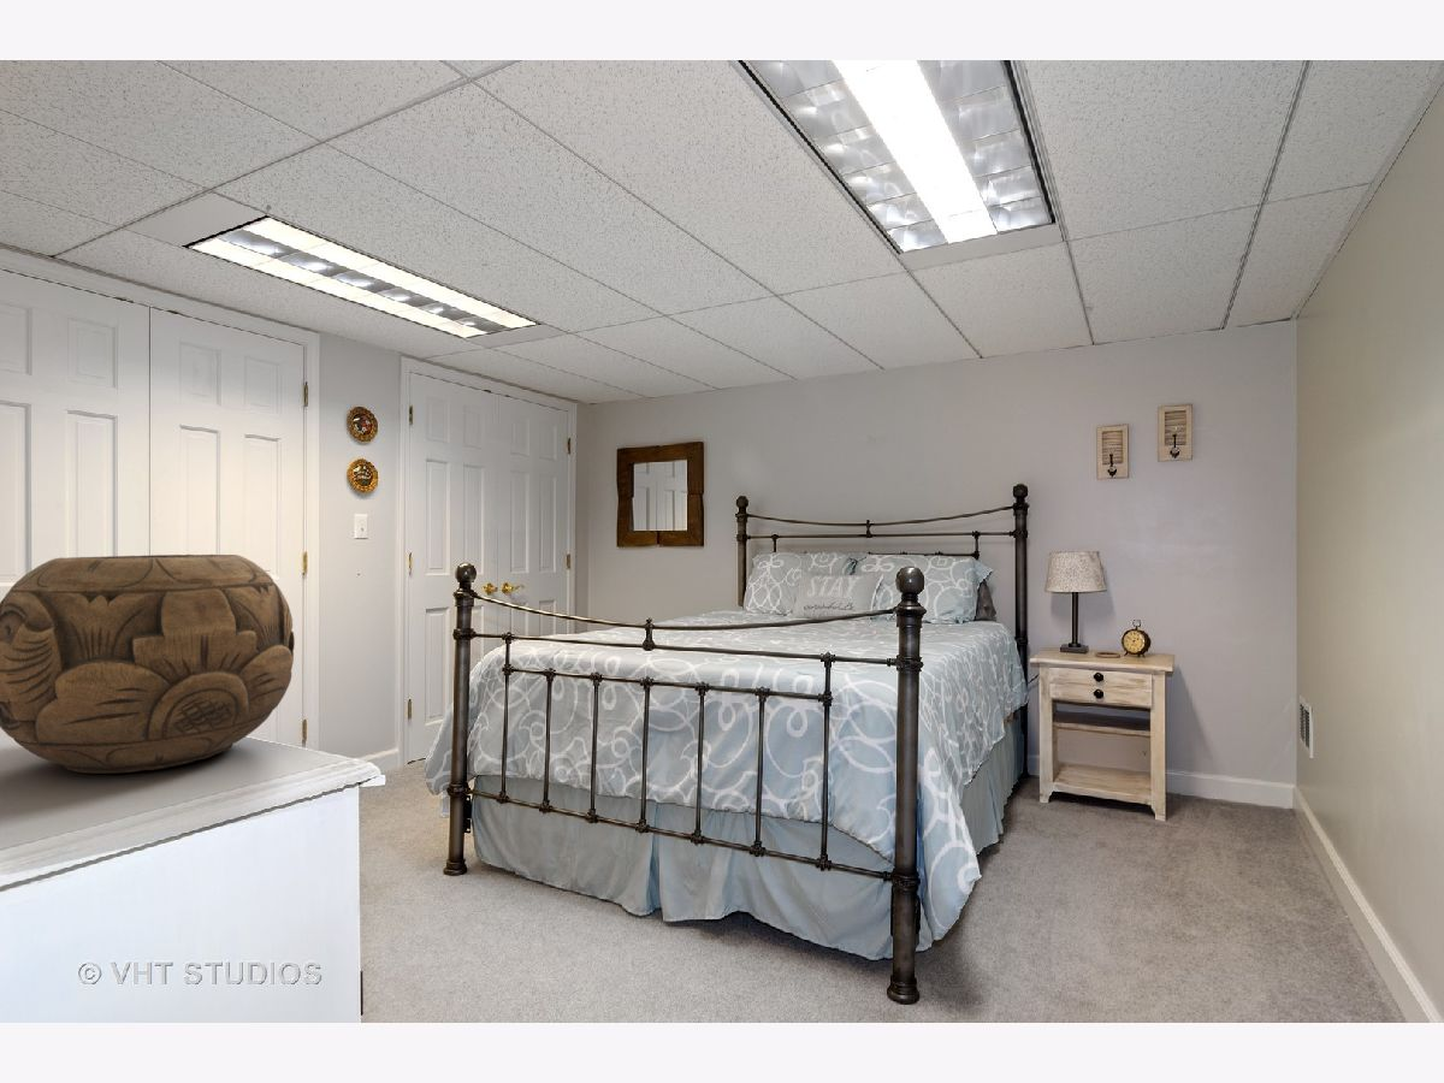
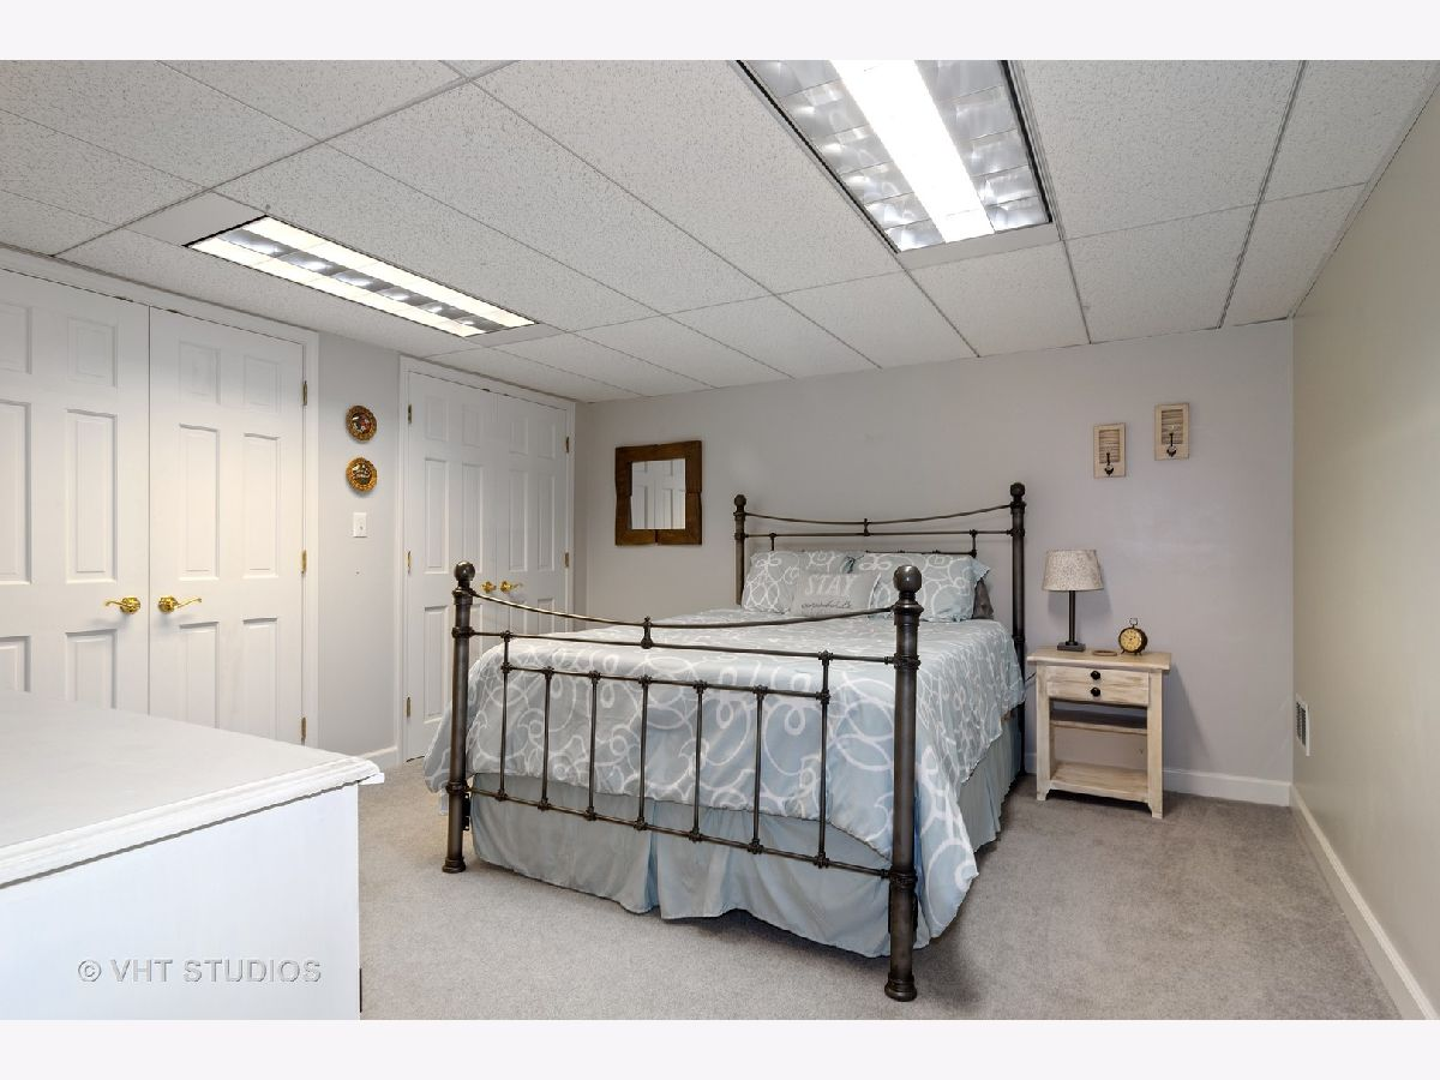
- decorative bowl [0,554,296,775]
